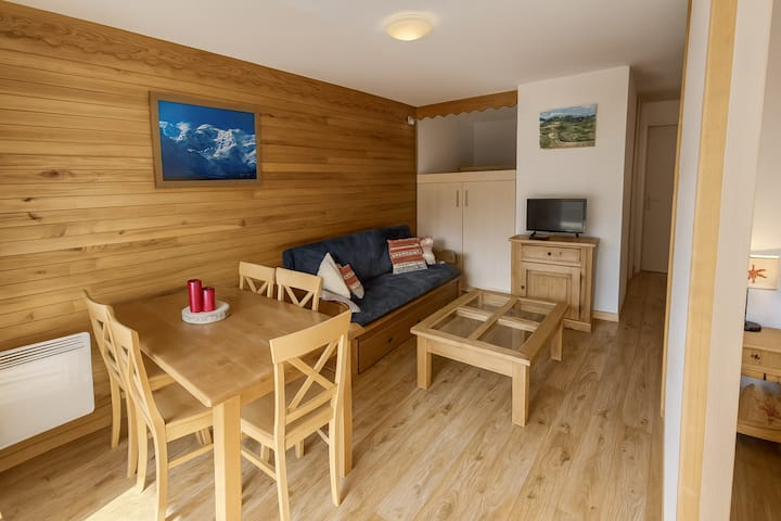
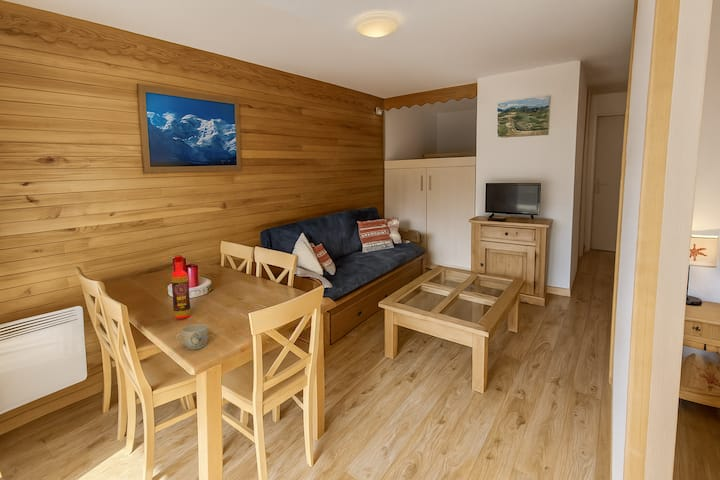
+ mug [175,323,209,350]
+ bottle [170,254,191,320]
